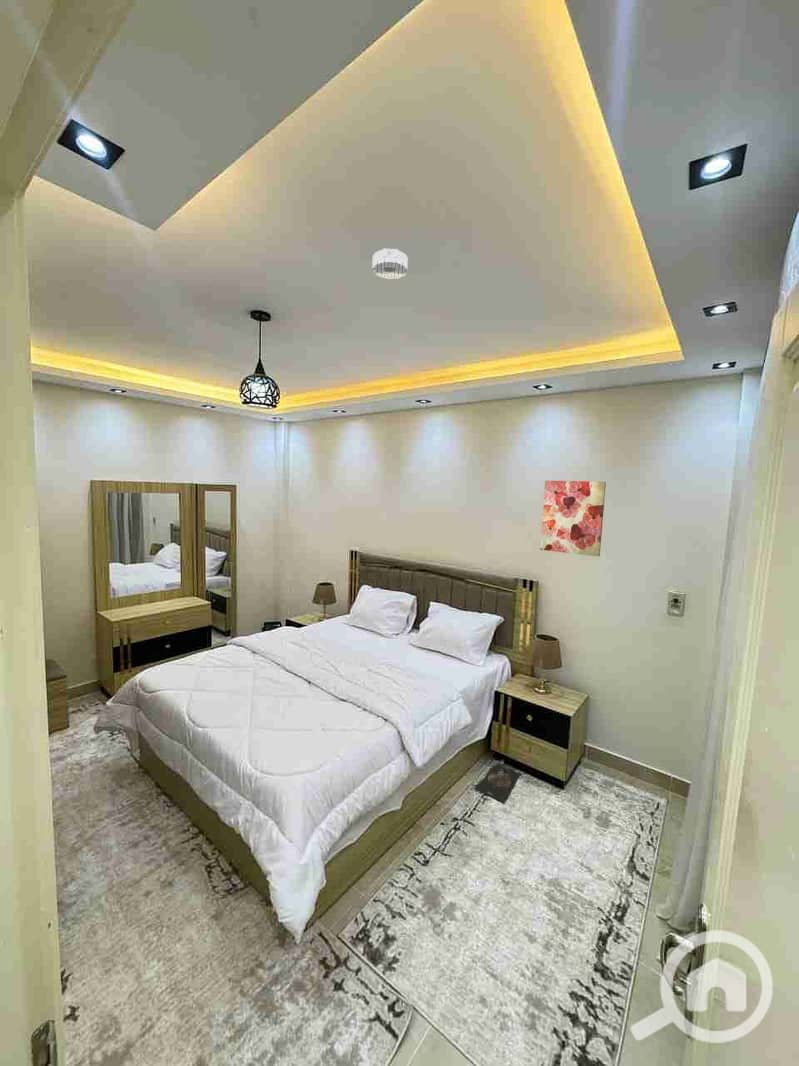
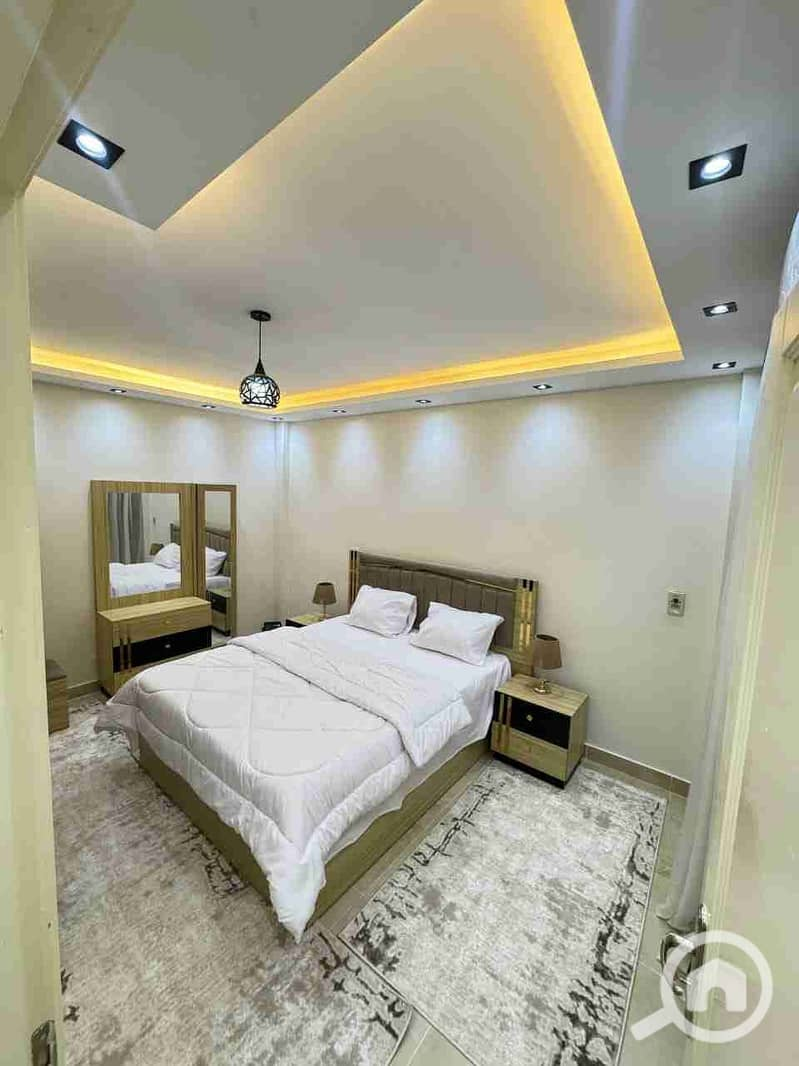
- wall art [540,480,607,557]
- bag [474,758,522,804]
- smoke detector [371,247,409,280]
